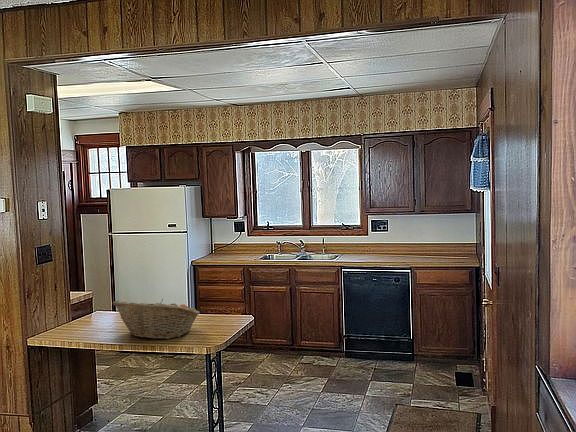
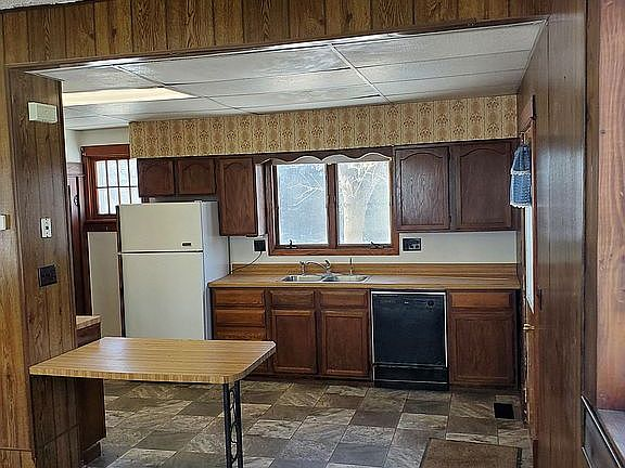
- fruit basket [112,298,200,340]
